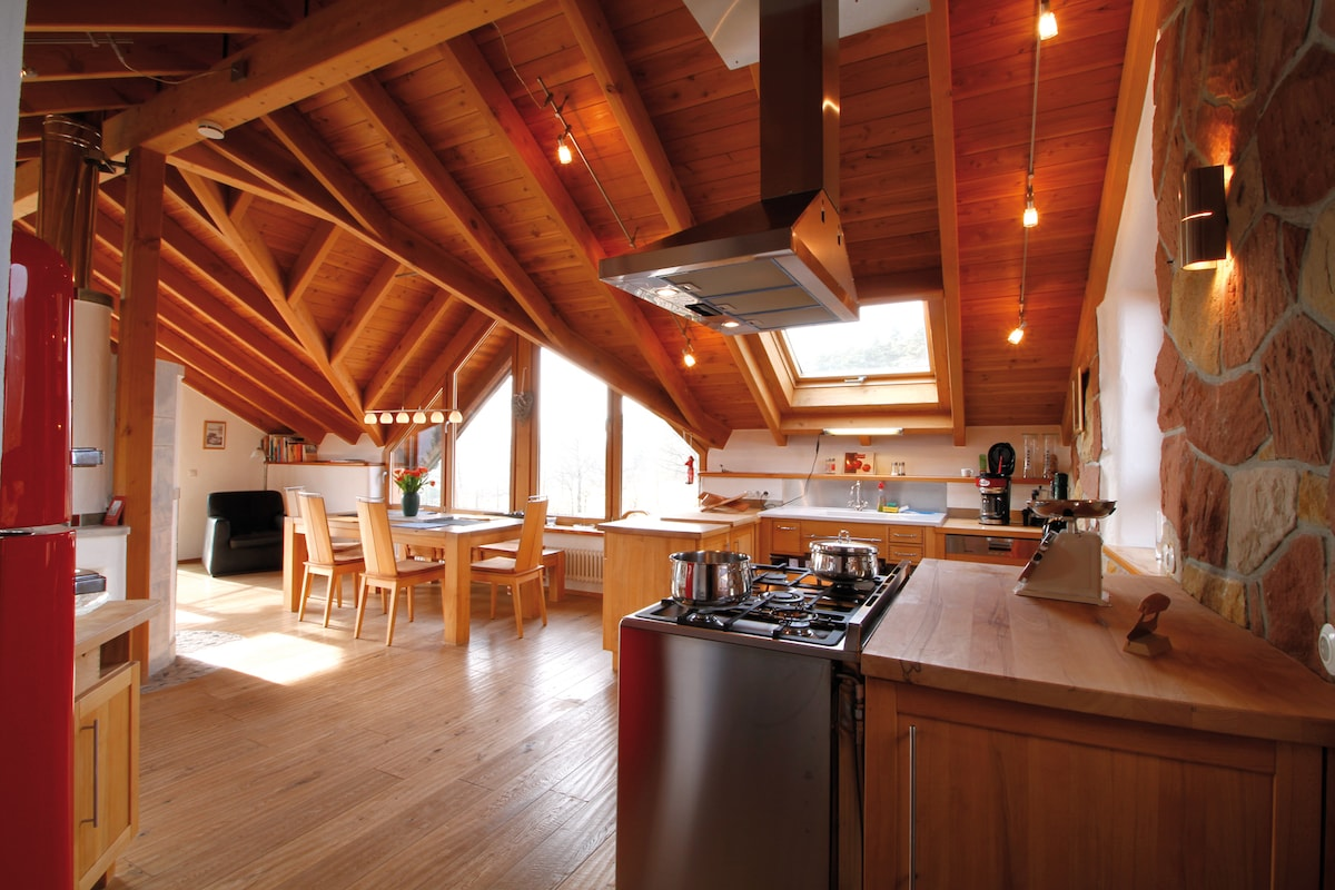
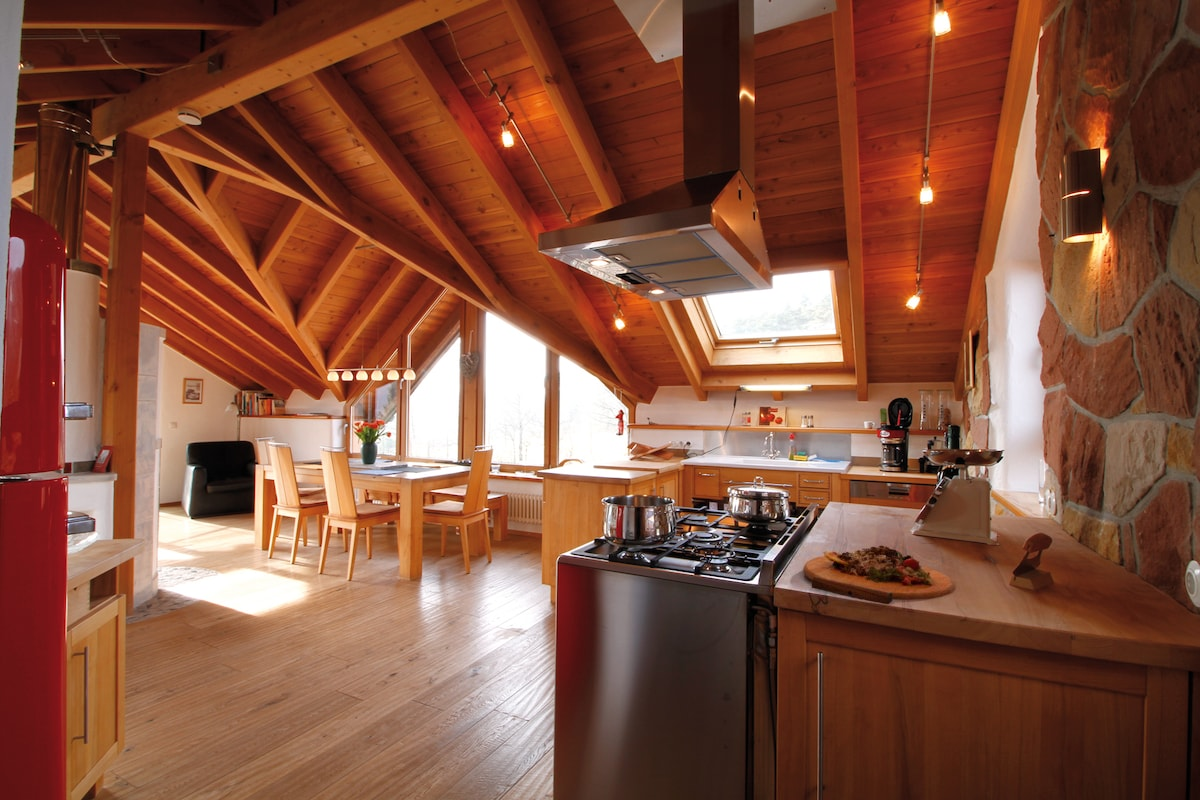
+ cutting board [802,544,957,605]
